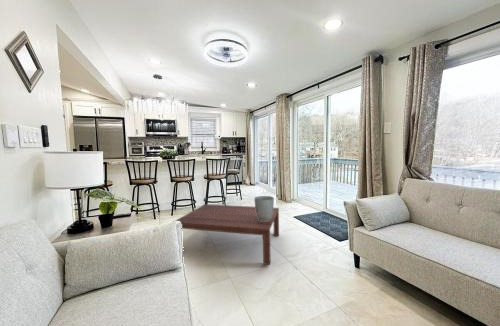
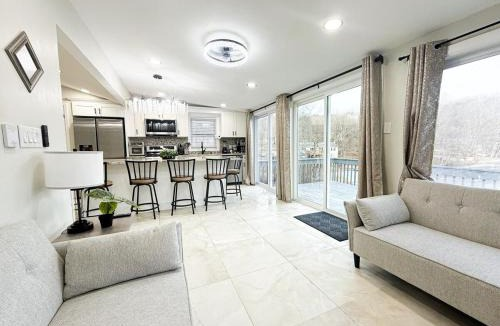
- coffee table [174,203,280,266]
- ceramic pot [254,195,275,221]
